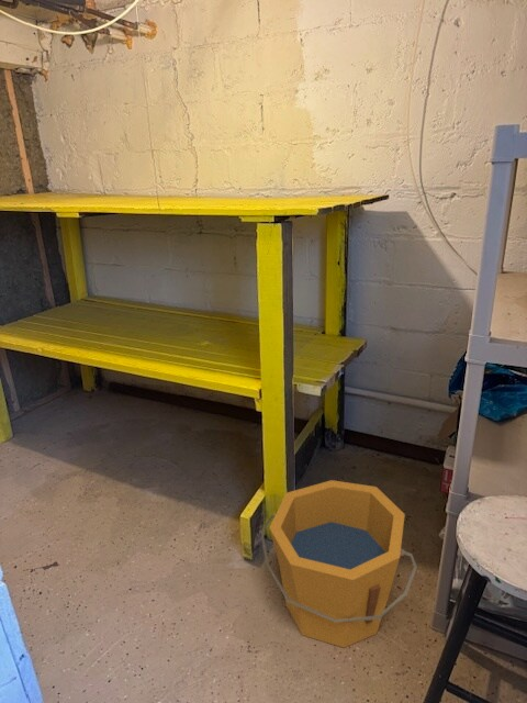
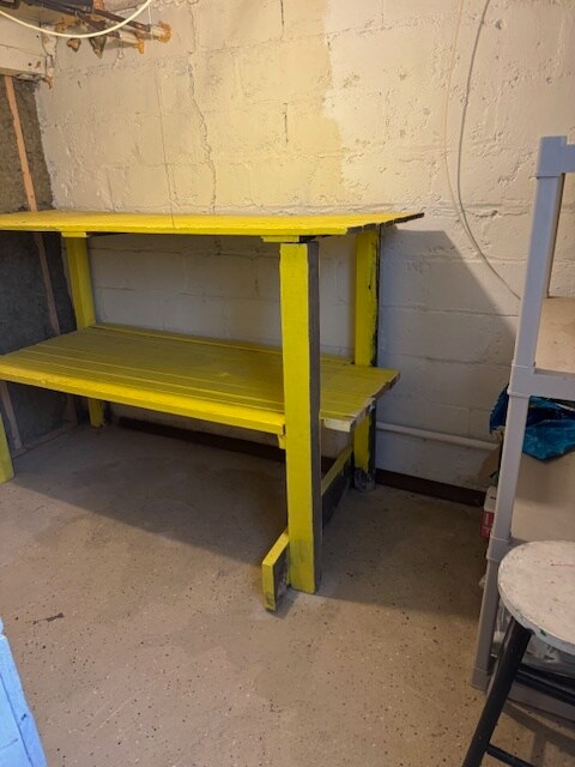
- bucket [259,479,418,649]
